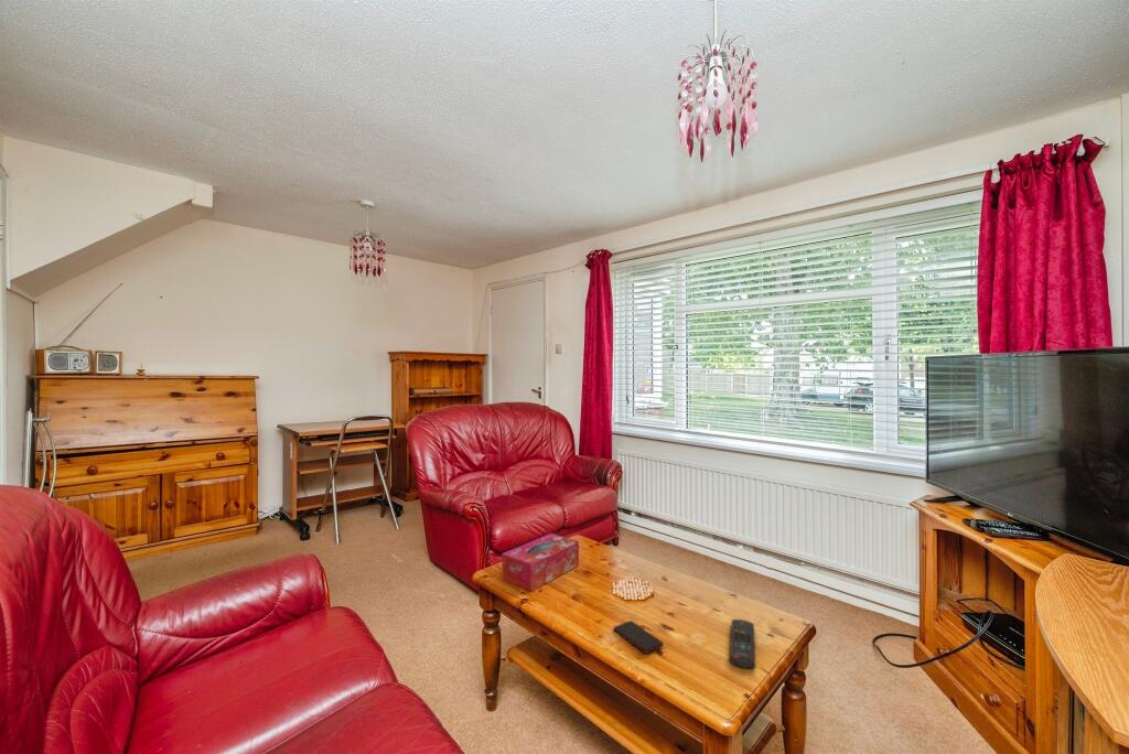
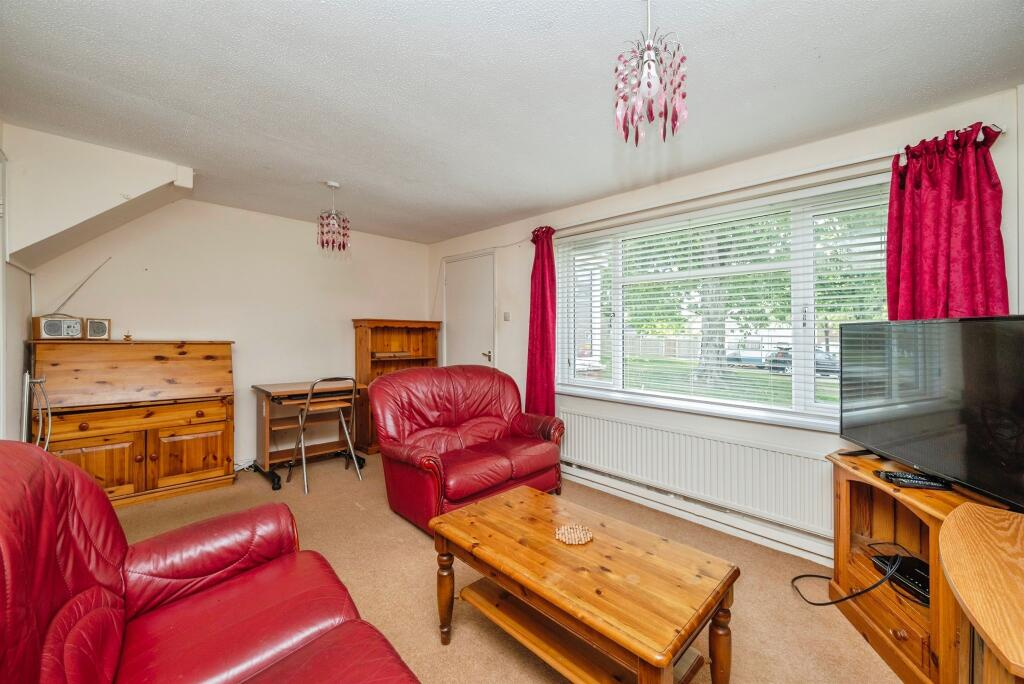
- tissue box [501,532,580,593]
- smartphone [613,620,664,655]
- remote control [729,618,756,669]
